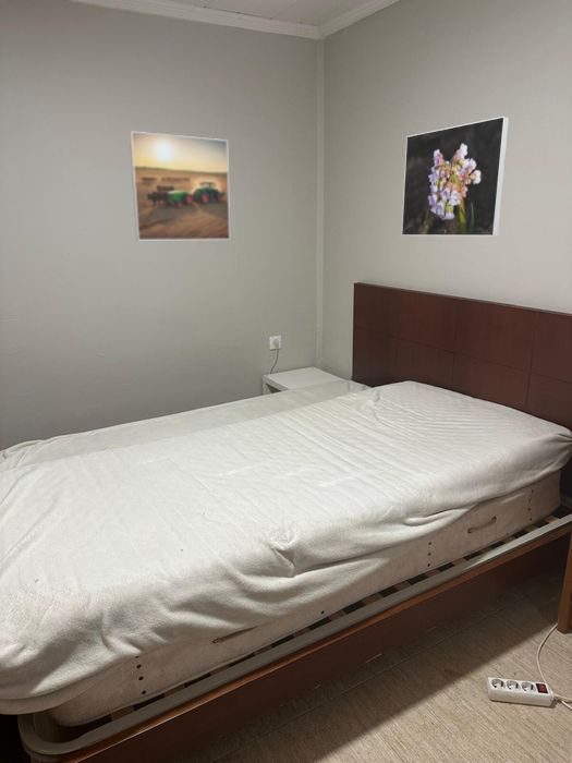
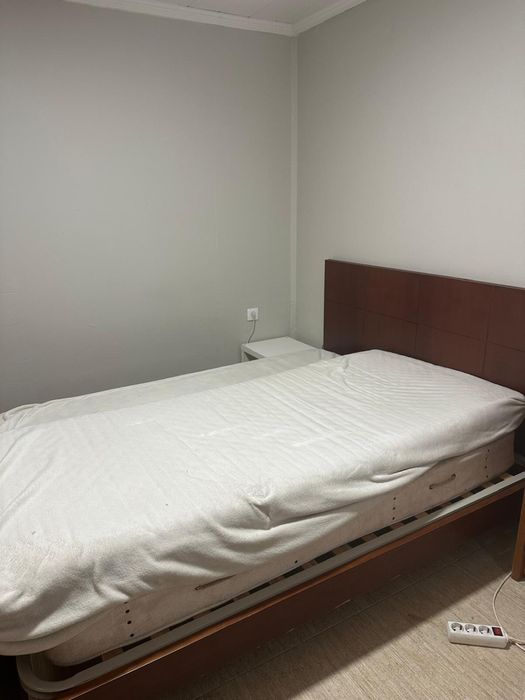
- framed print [400,116,511,238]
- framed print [129,131,231,241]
